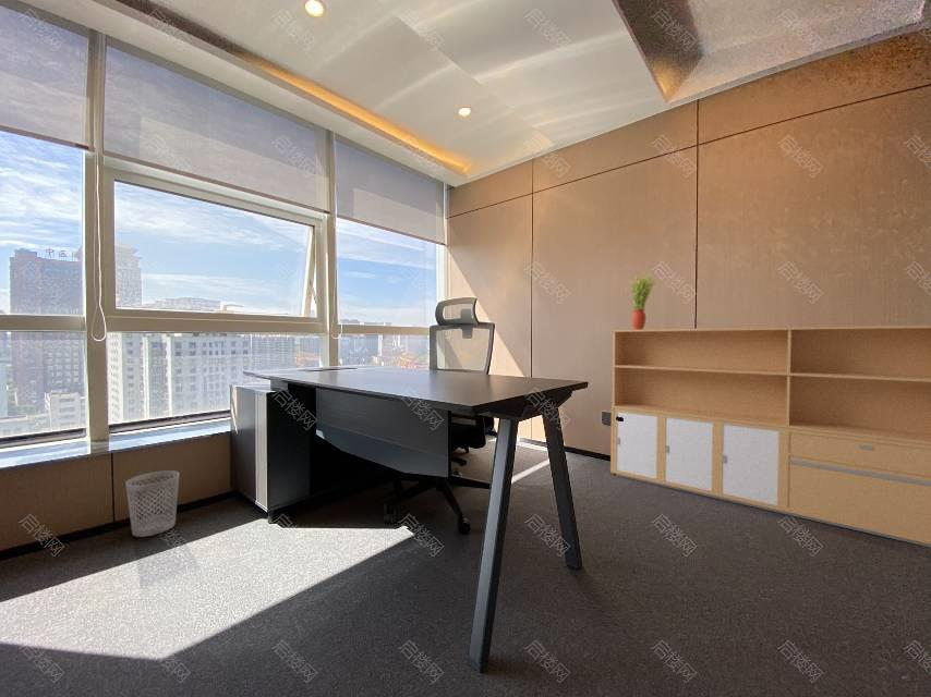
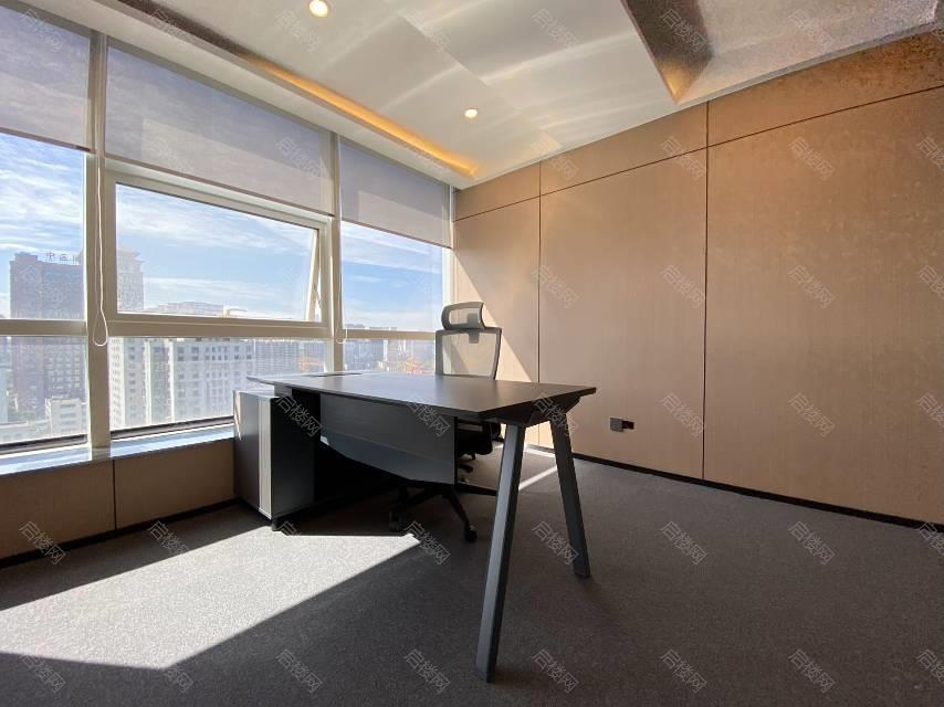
- wastebasket [124,469,180,538]
- storage cabinet [609,325,931,548]
- potted plant [629,270,656,330]
